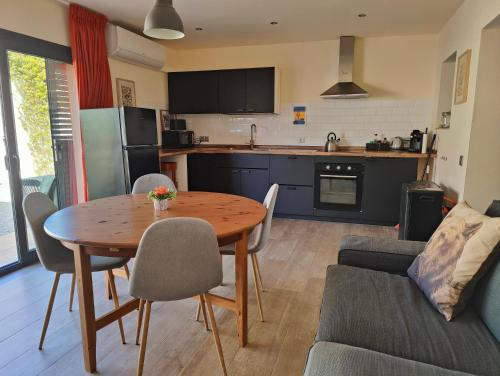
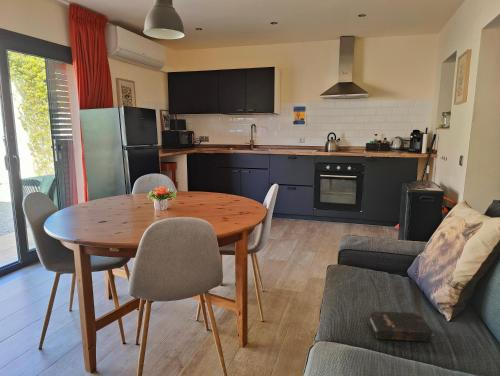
+ hardback book [367,310,434,343]
